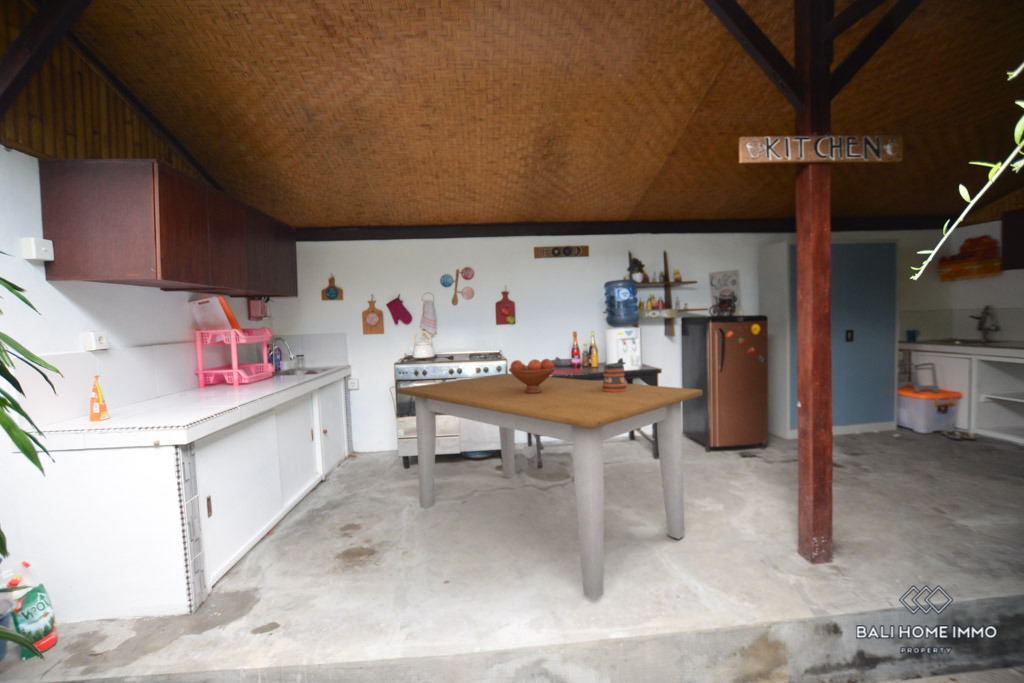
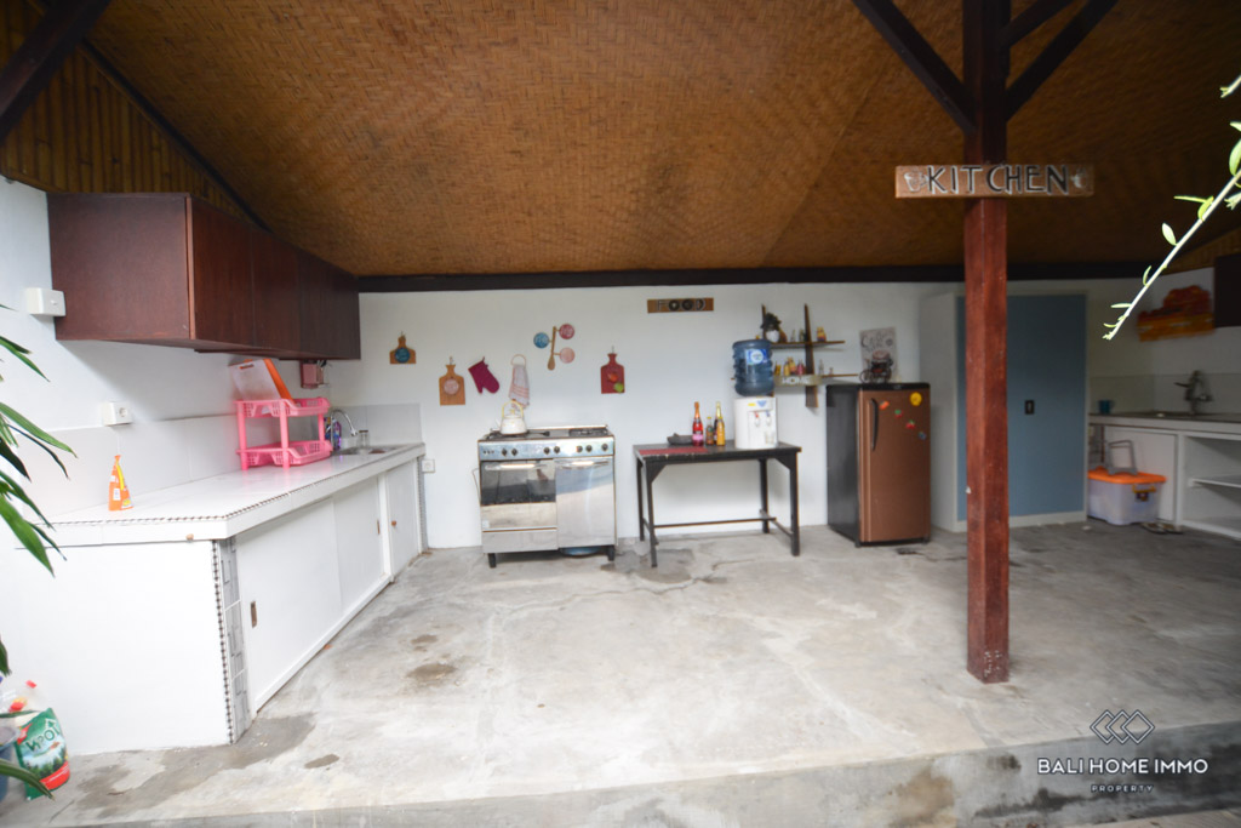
- fruit bowl [508,358,557,394]
- beer stein [602,357,627,392]
- table [396,372,704,601]
